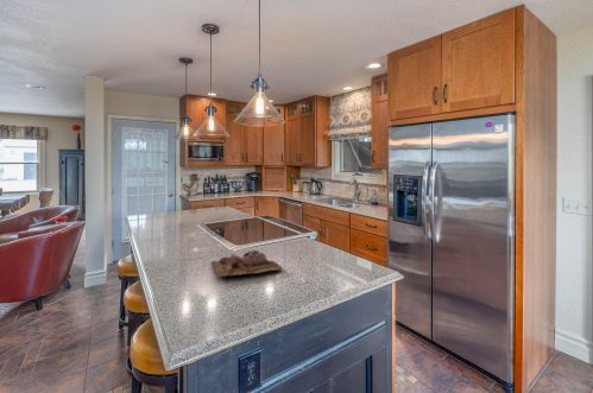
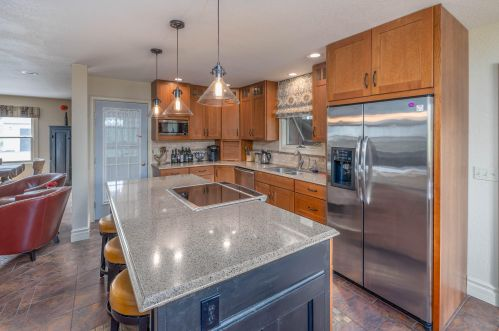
- cutting board [210,249,284,278]
